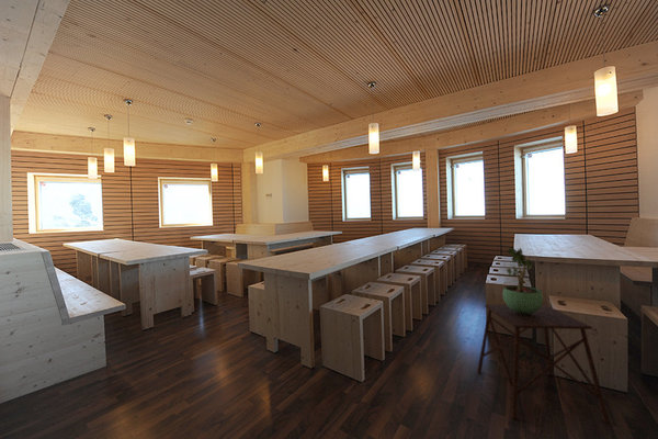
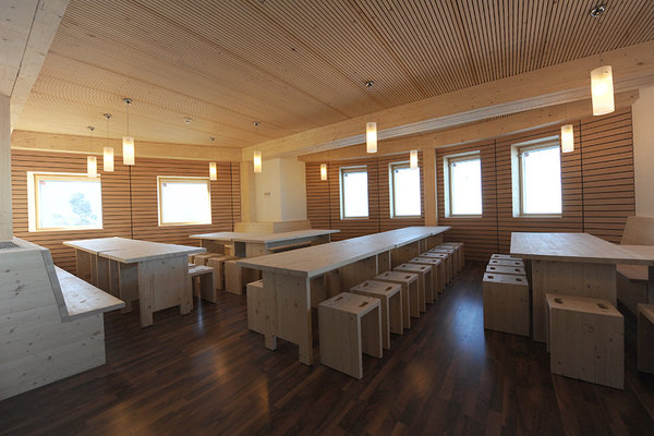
- side table [476,304,611,424]
- potted plant [501,247,544,314]
